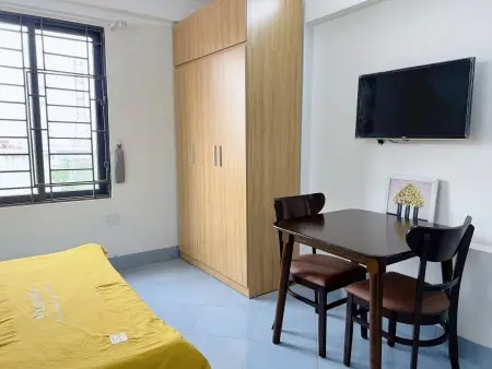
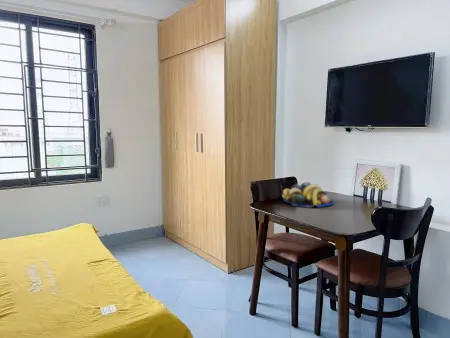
+ fruit bowl [281,181,335,208]
